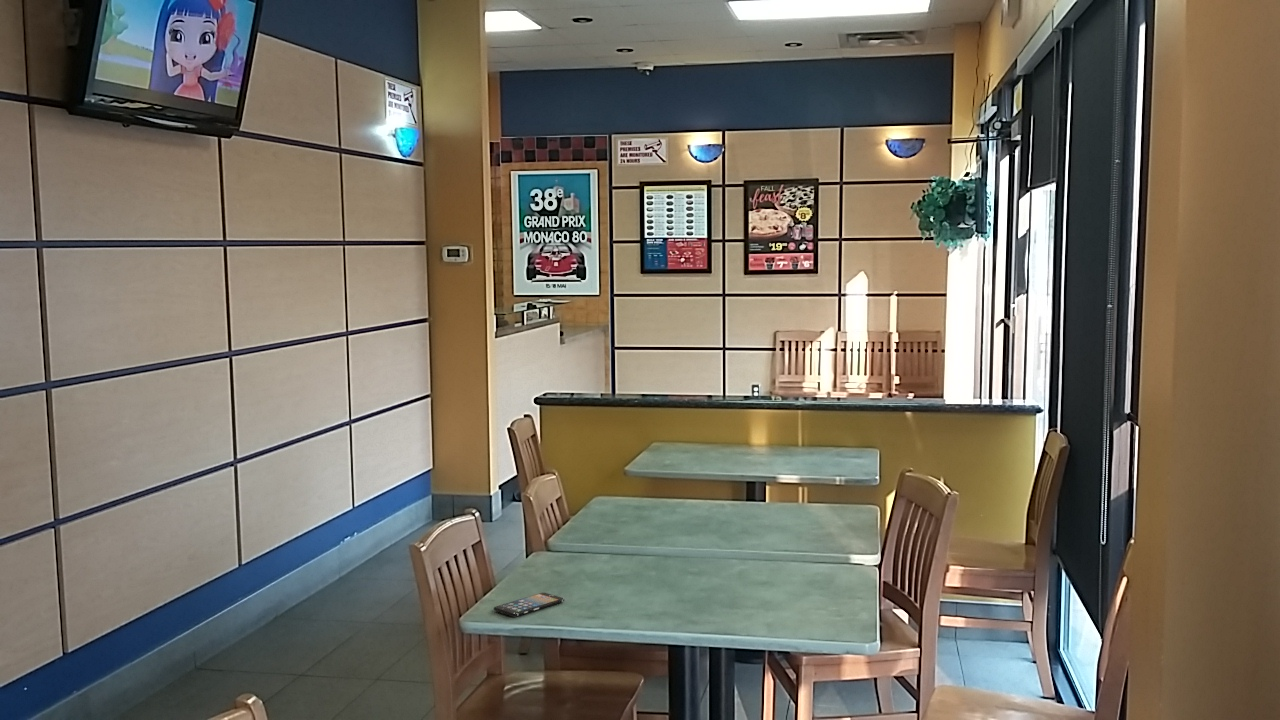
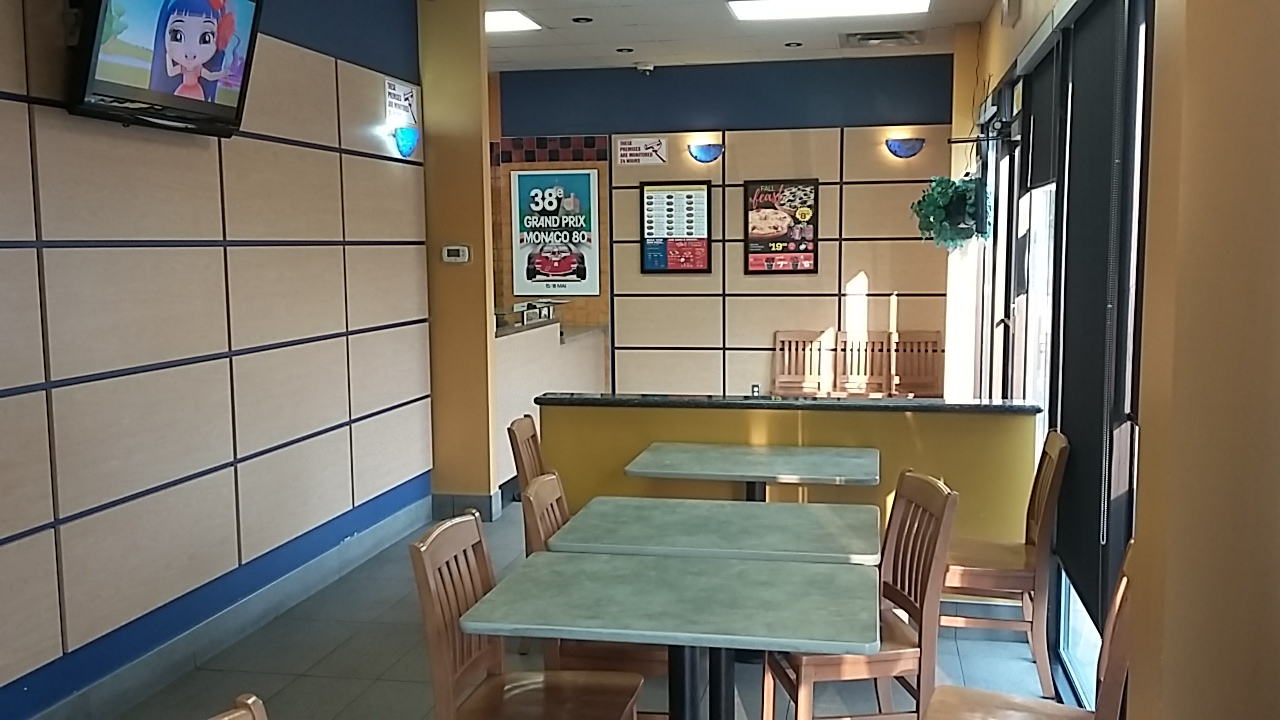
- smartphone [493,592,565,617]
